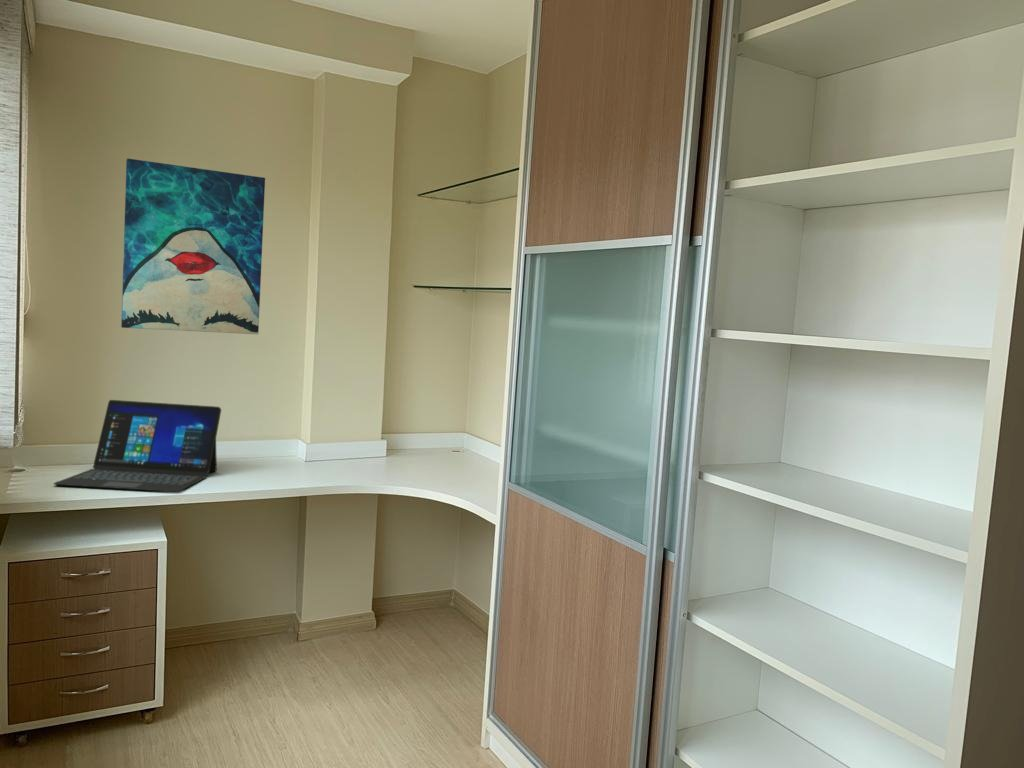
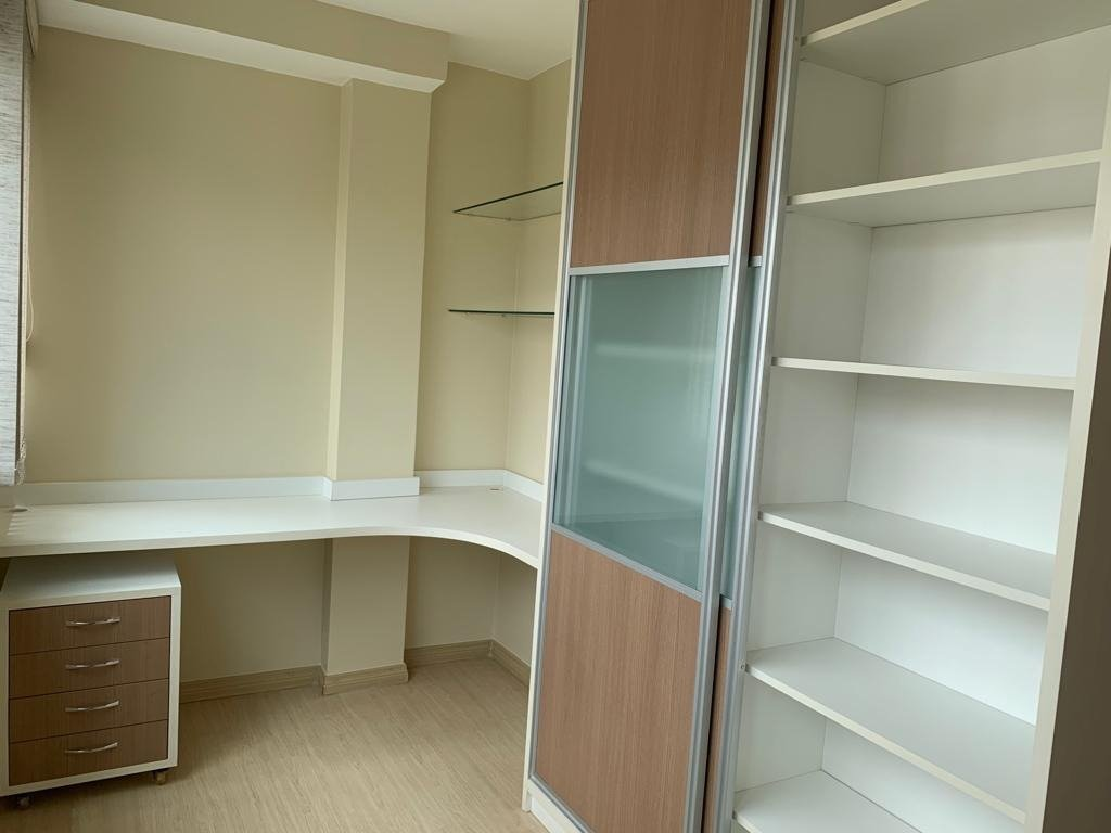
- wall art [120,157,266,335]
- laptop [52,399,222,493]
